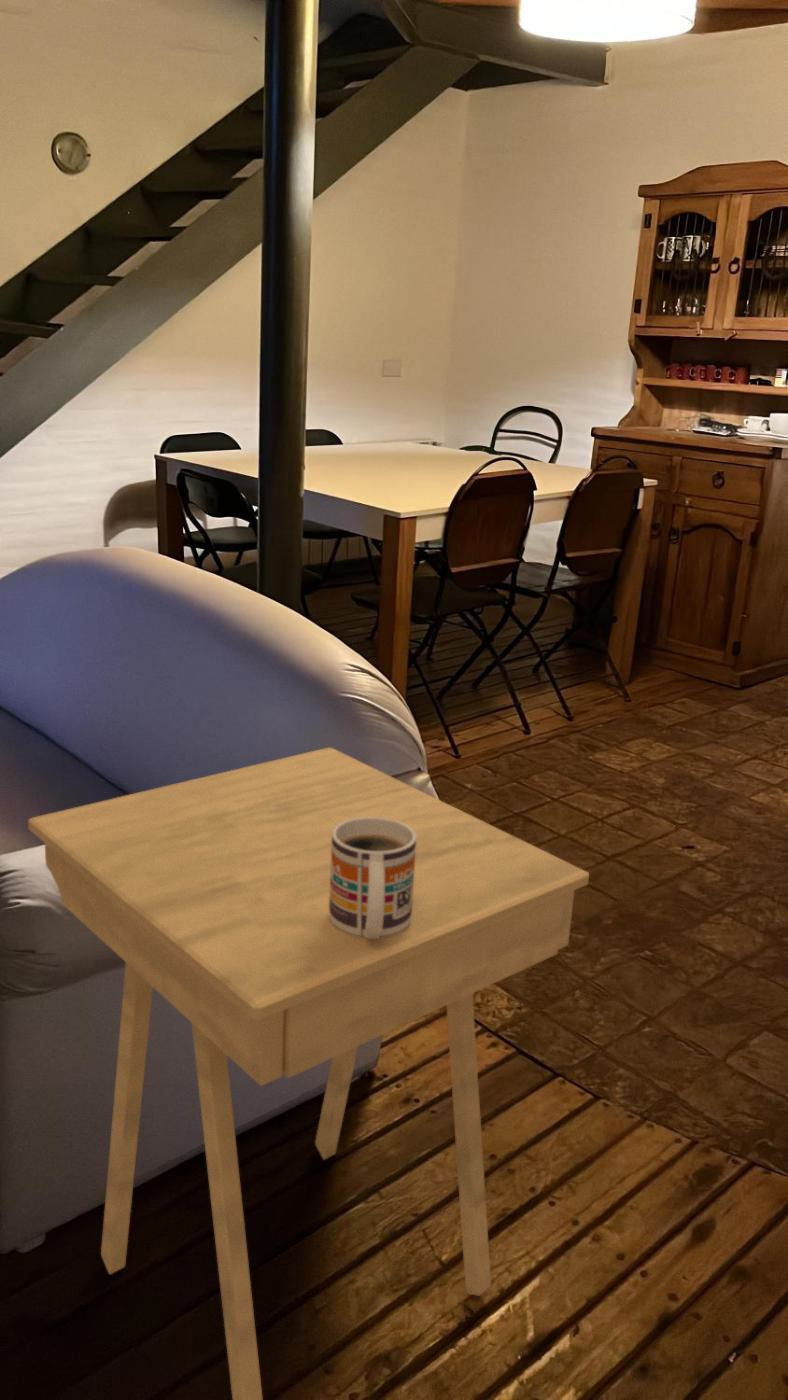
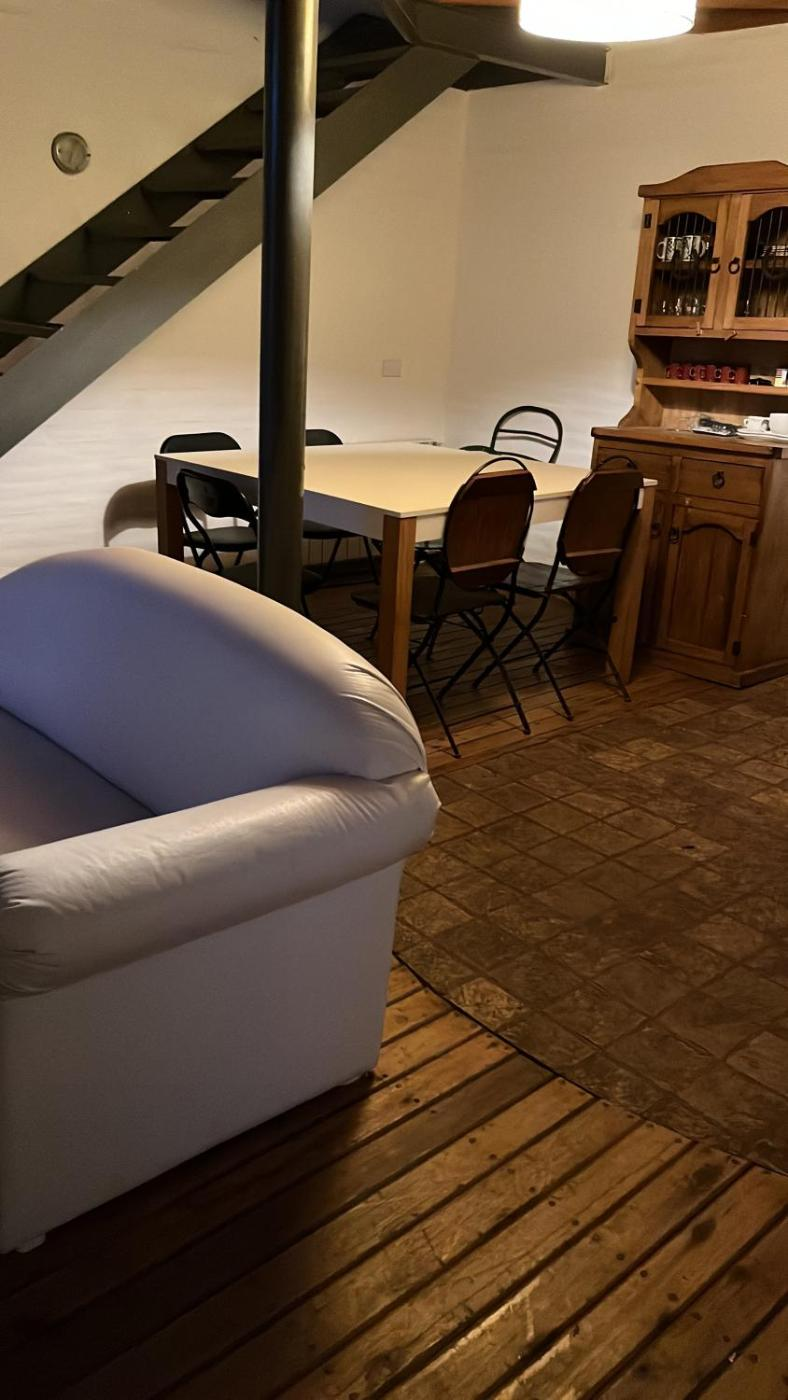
- mug [329,817,416,939]
- side table [27,746,590,1400]
